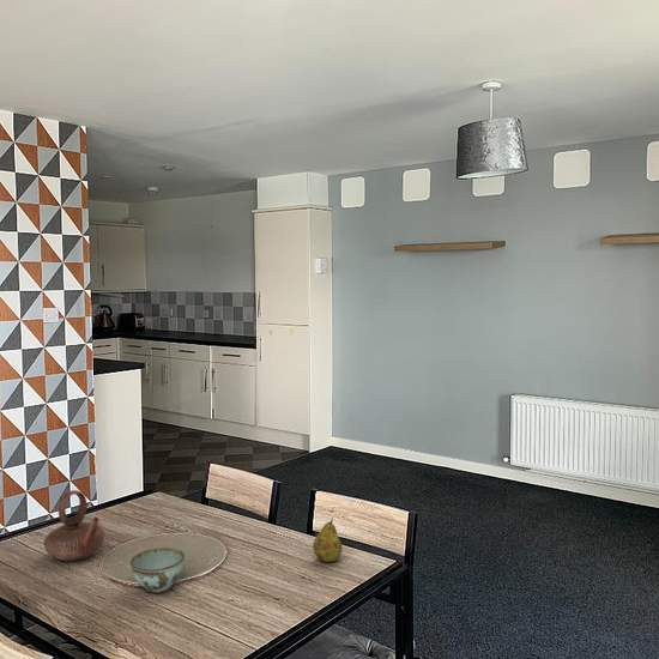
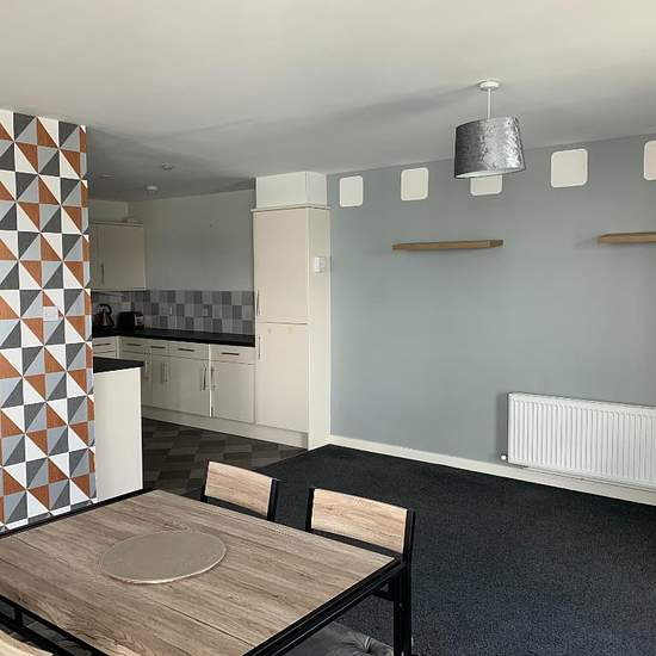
- fruit [313,518,343,563]
- teapot [43,489,105,562]
- bowl [129,546,186,594]
